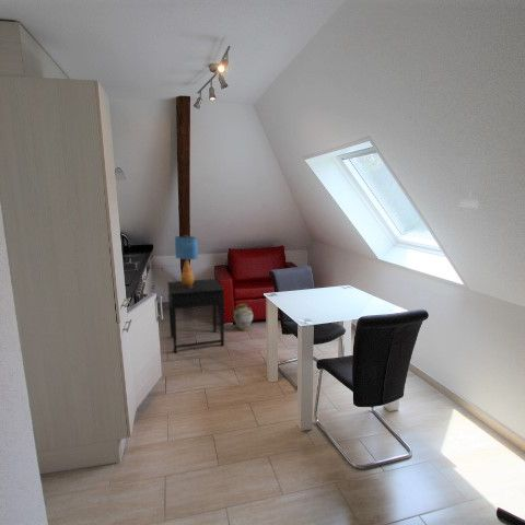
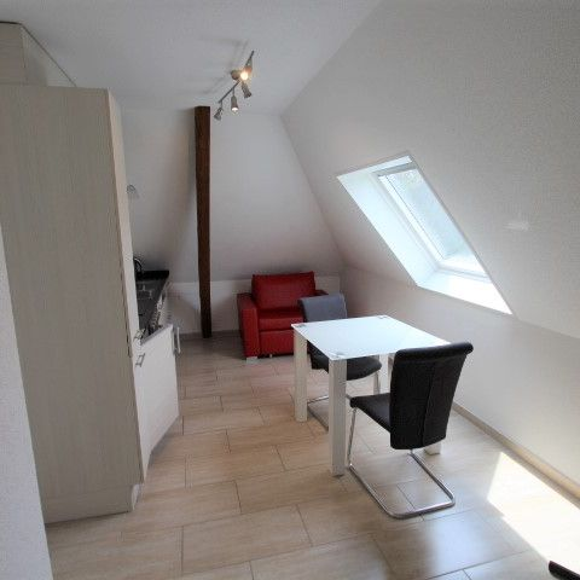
- ceramic jug [233,303,254,331]
- table lamp [174,234,199,289]
- side table [166,278,225,354]
